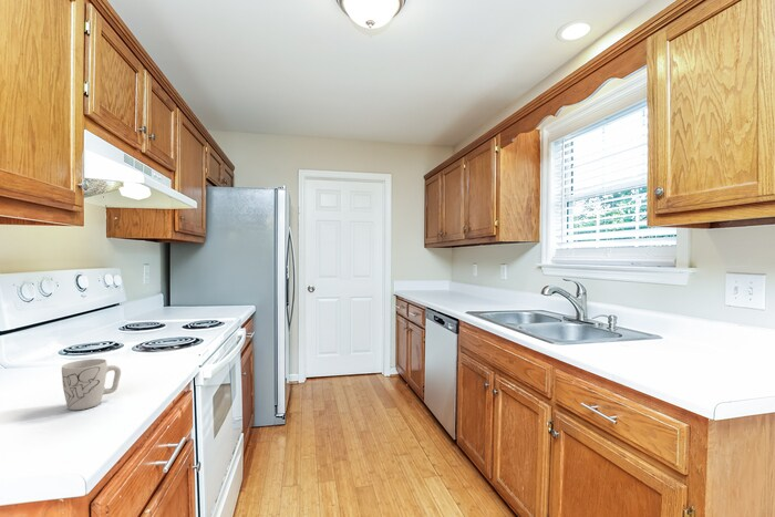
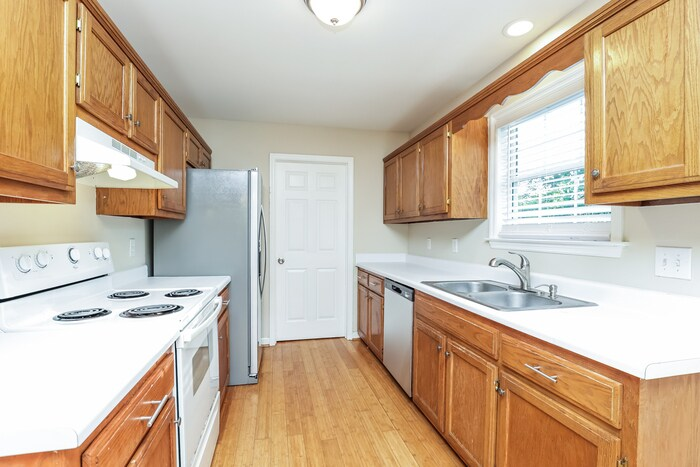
- mug [61,358,122,411]
